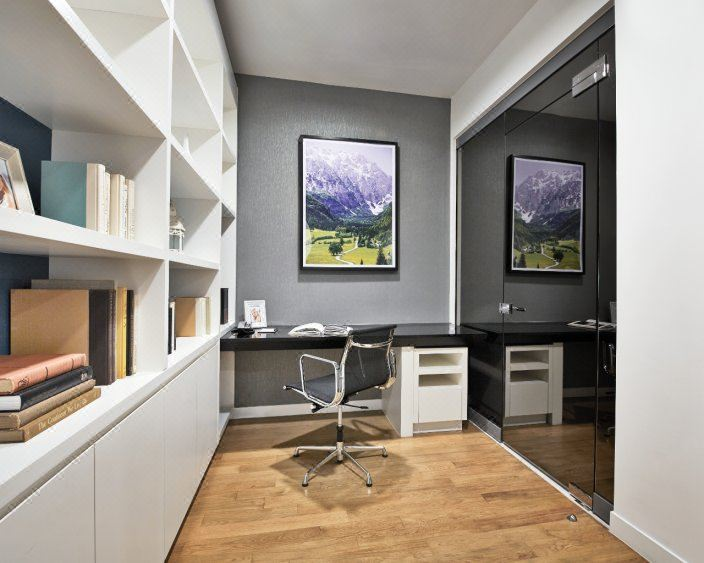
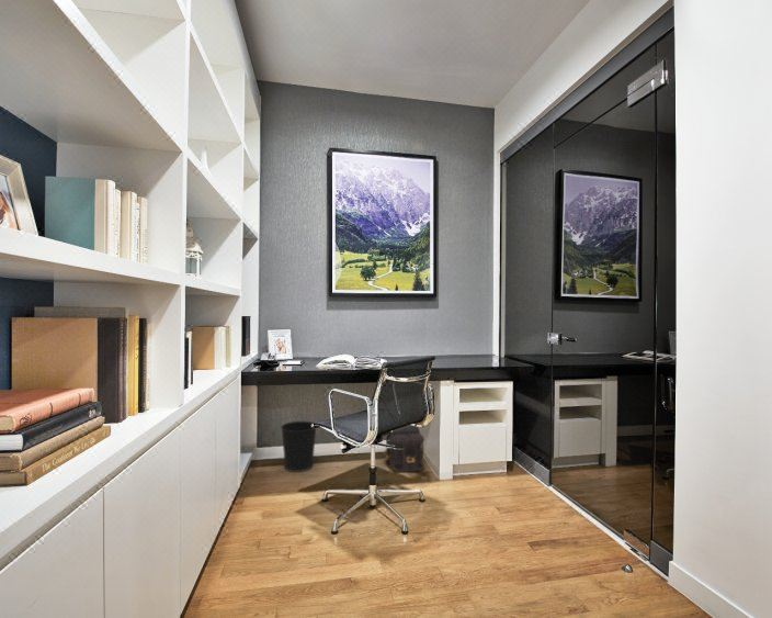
+ wastebasket [280,420,317,473]
+ backpack [383,425,425,473]
